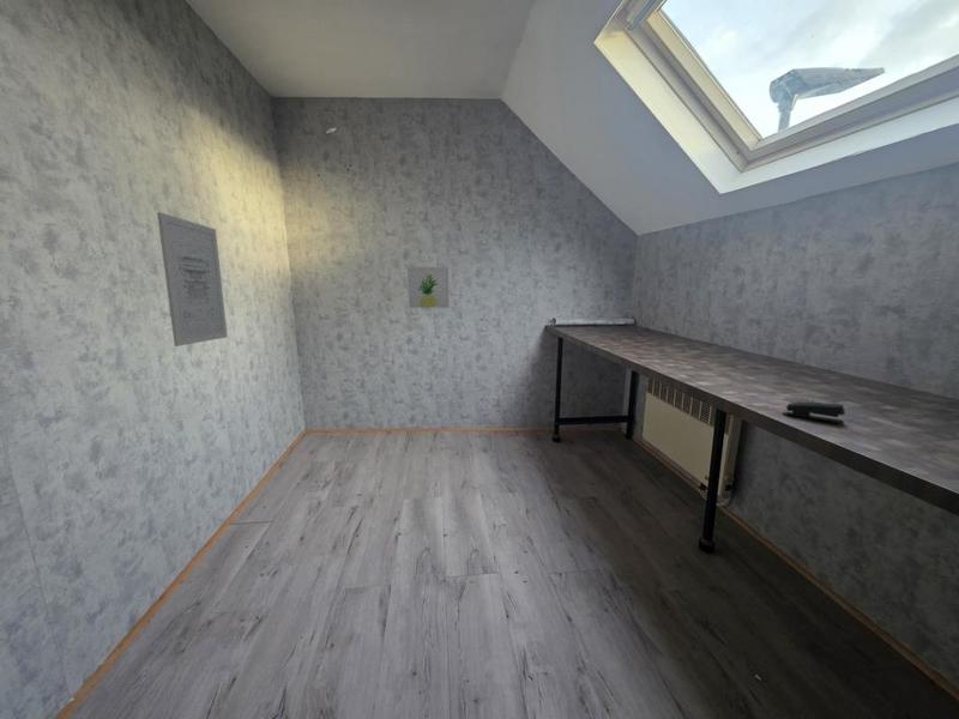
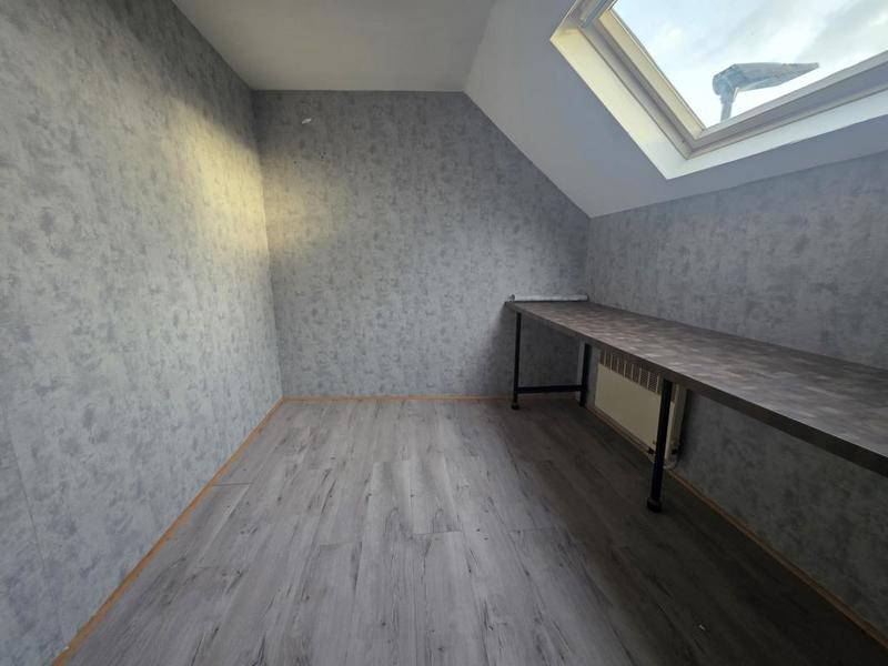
- wall art [156,211,229,348]
- wall art [406,266,451,309]
- stapler [782,401,846,424]
